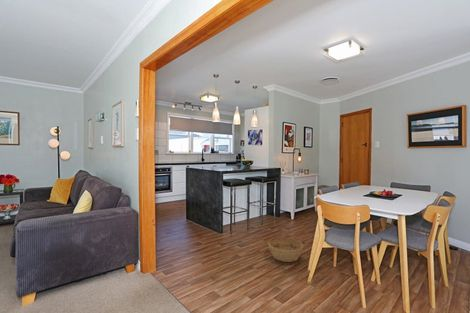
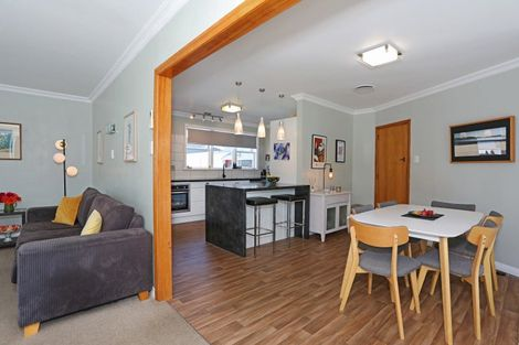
- basket [267,237,304,263]
